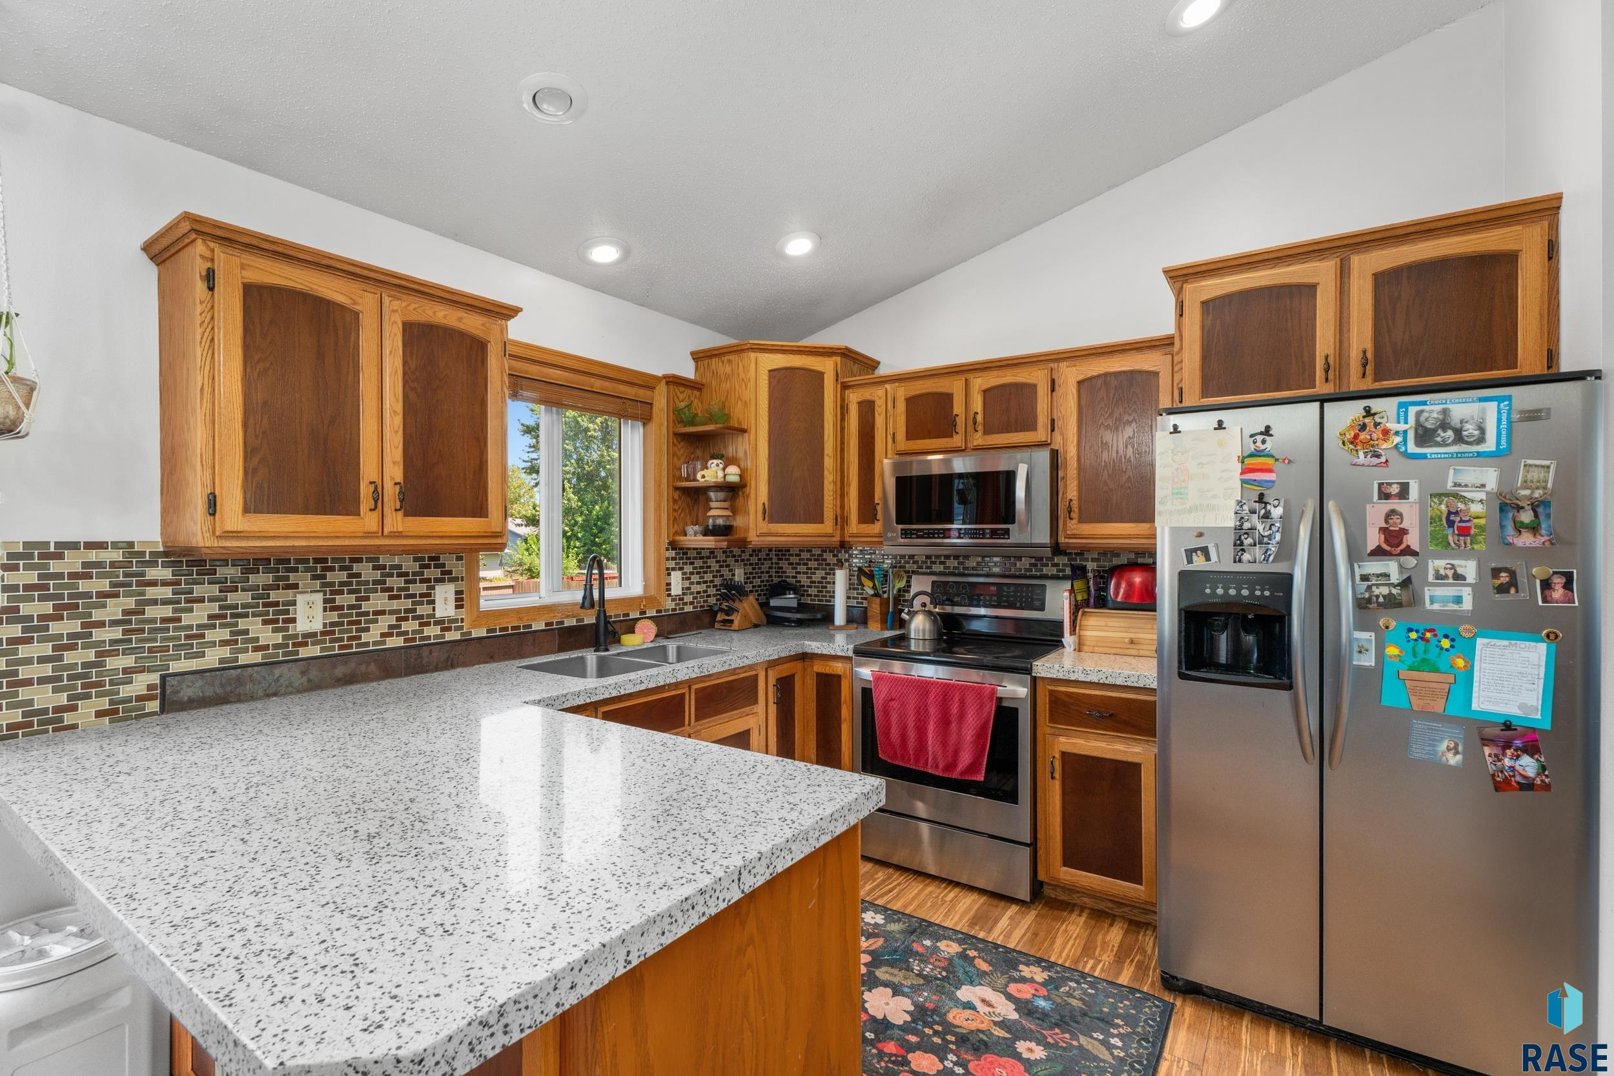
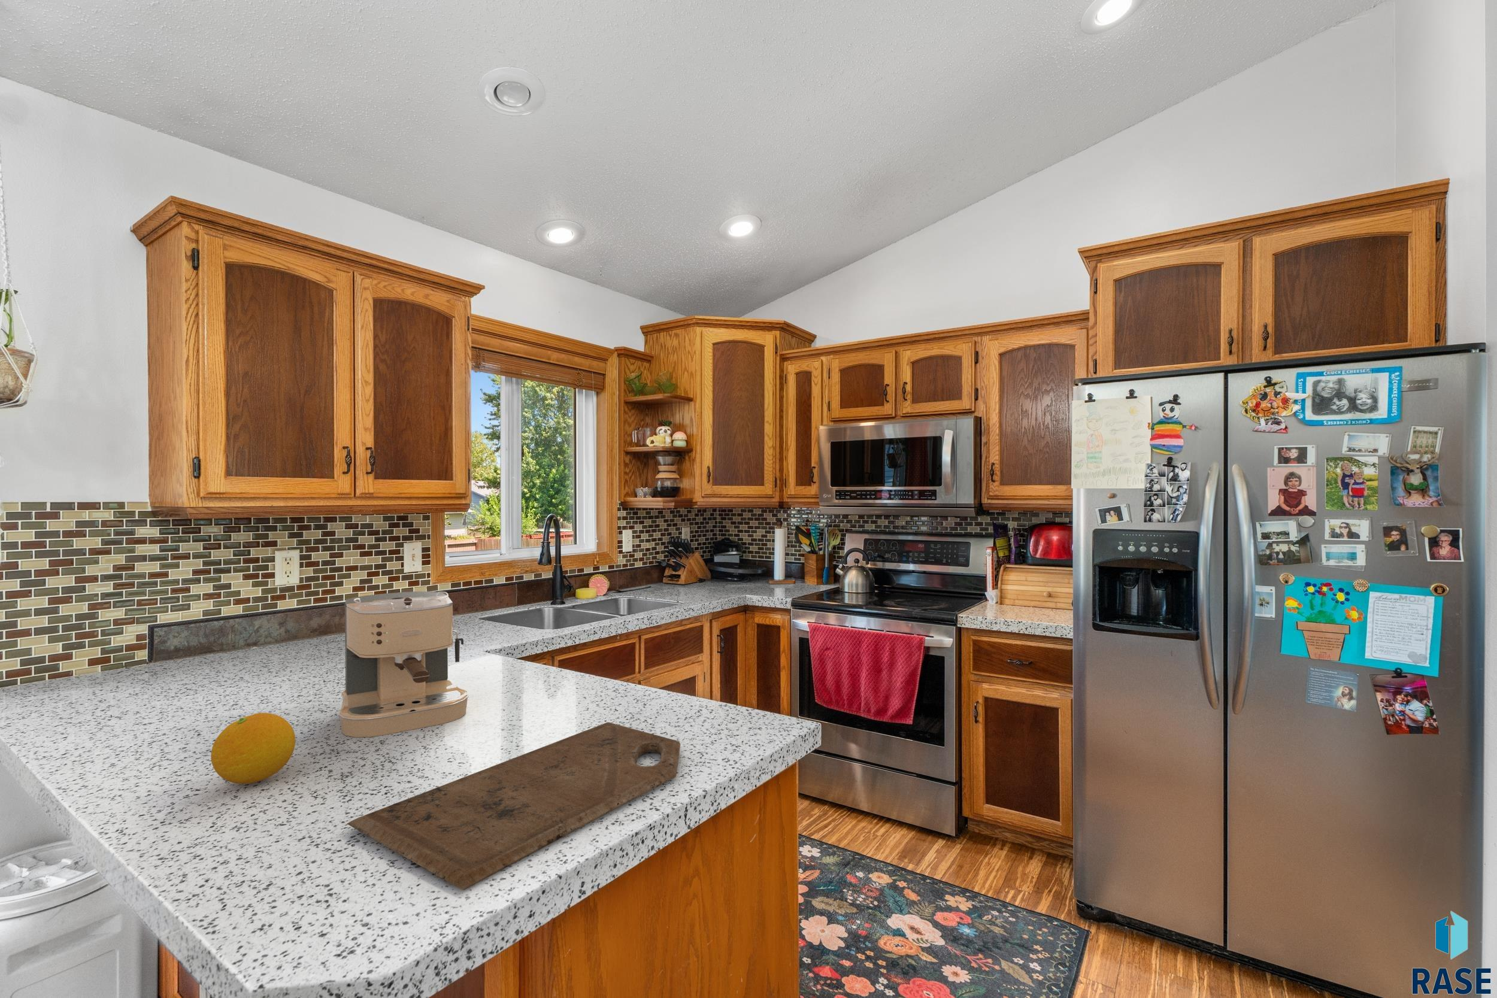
+ coffee maker [339,591,469,737]
+ fruit [211,713,296,784]
+ cutting board [346,722,681,891]
